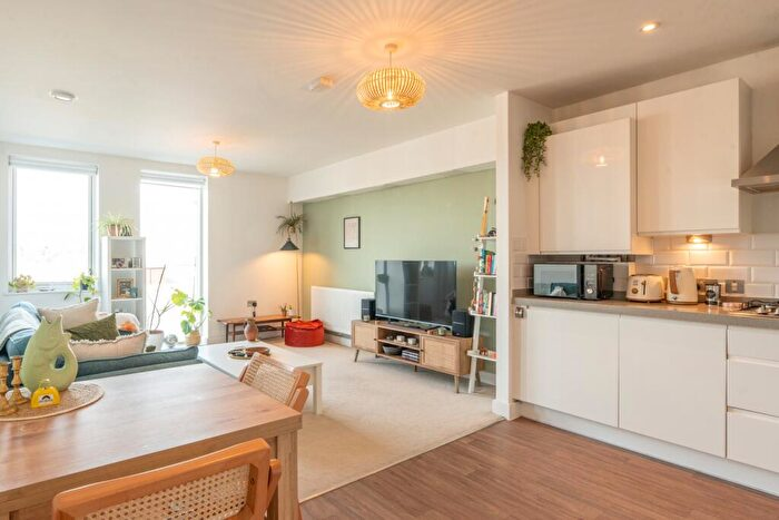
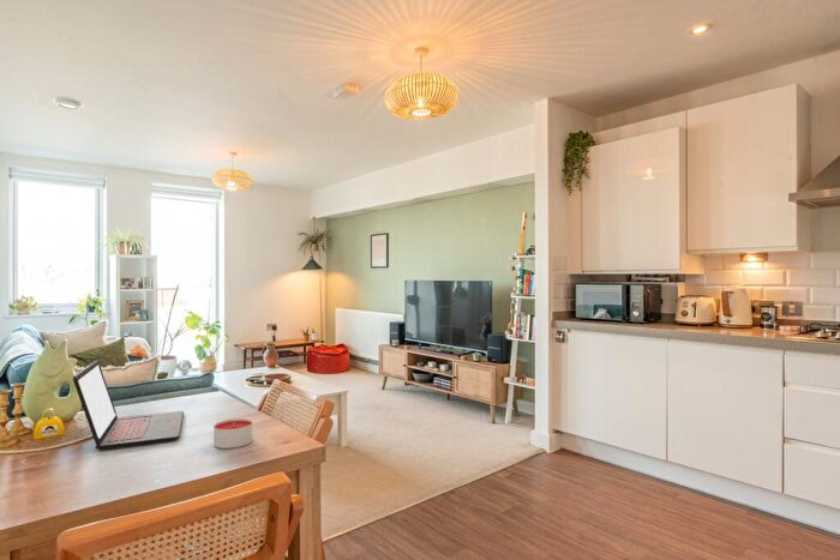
+ candle [212,417,253,450]
+ laptop [72,360,185,451]
